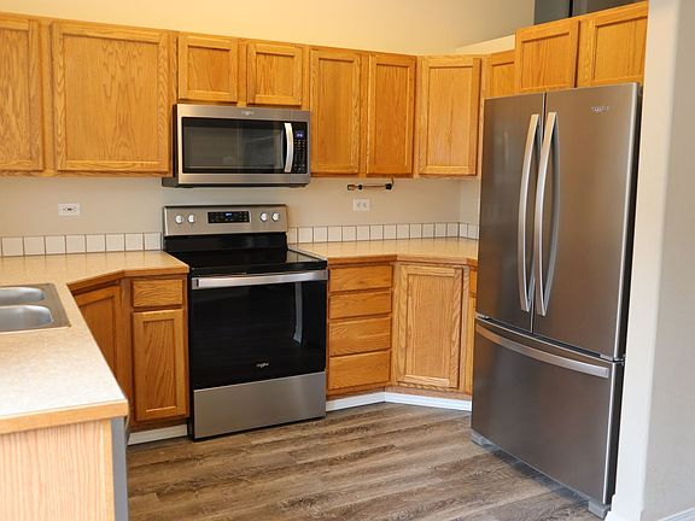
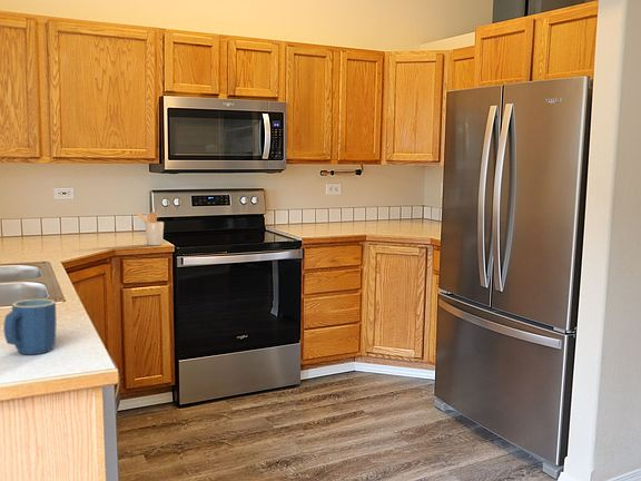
+ mug [2,298,58,355]
+ utensil holder [136,210,165,246]
